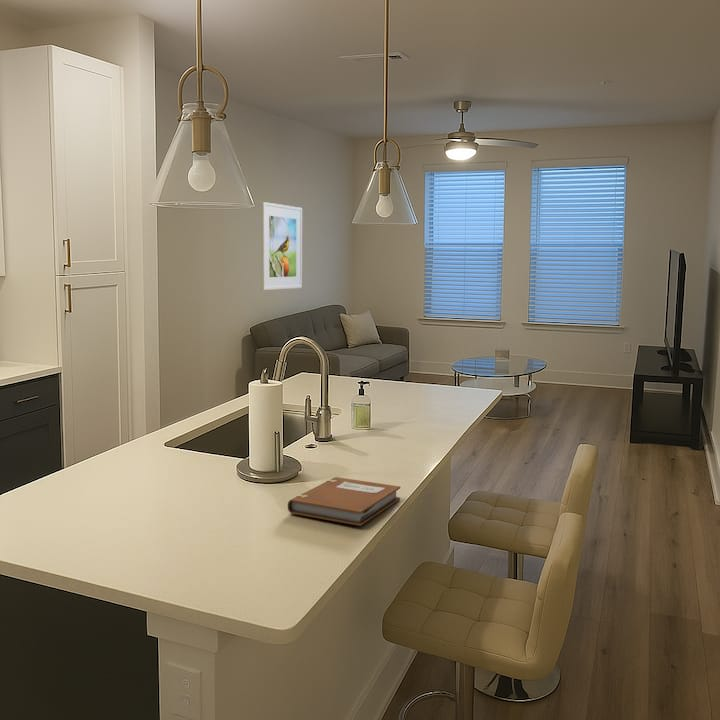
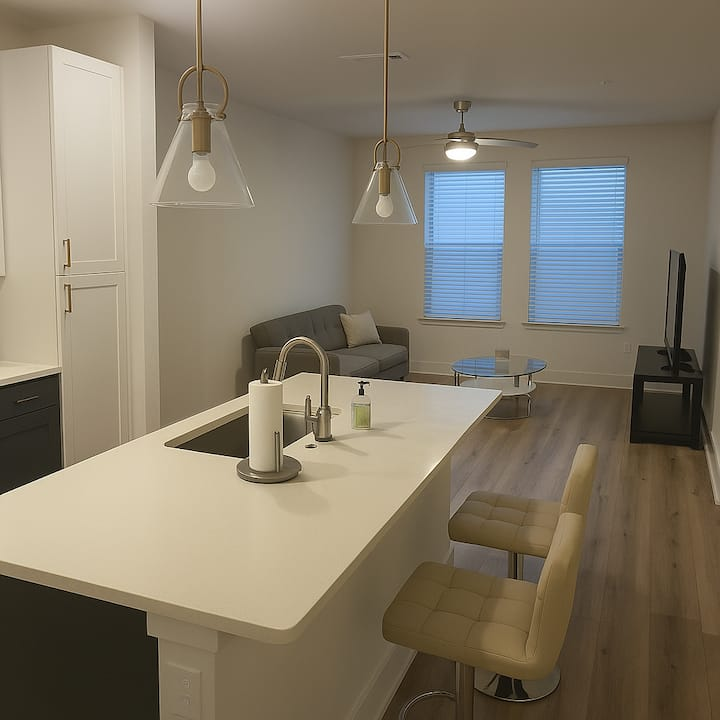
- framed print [260,201,303,291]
- notebook [287,476,401,527]
